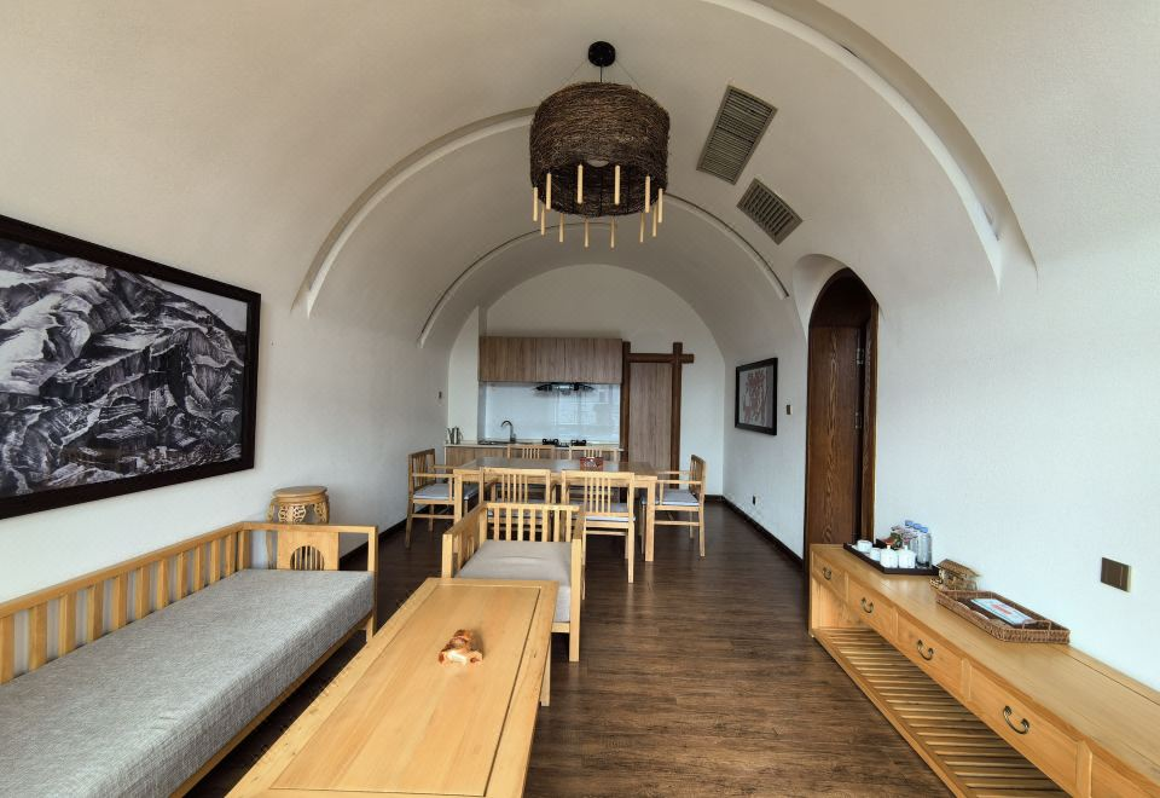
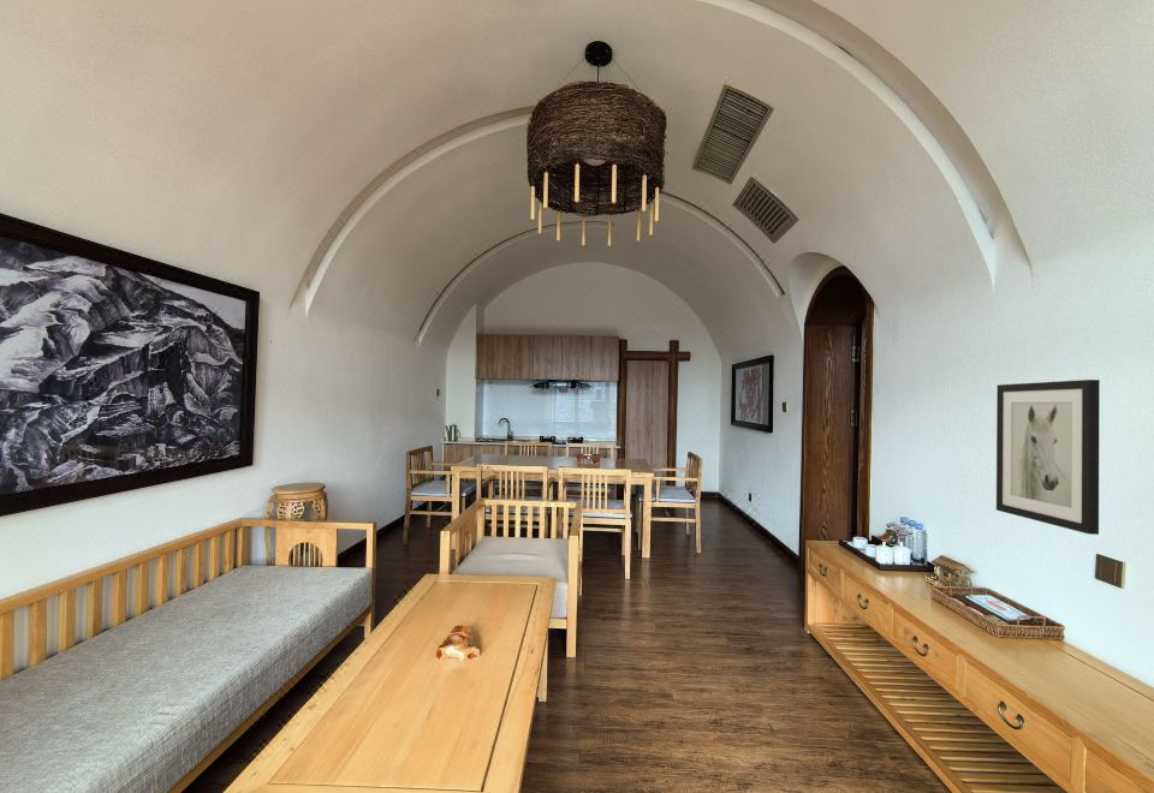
+ wall art [995,378,1101,536]
